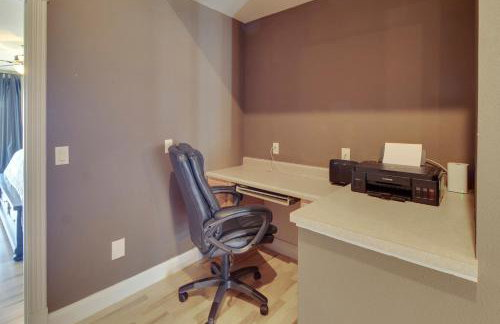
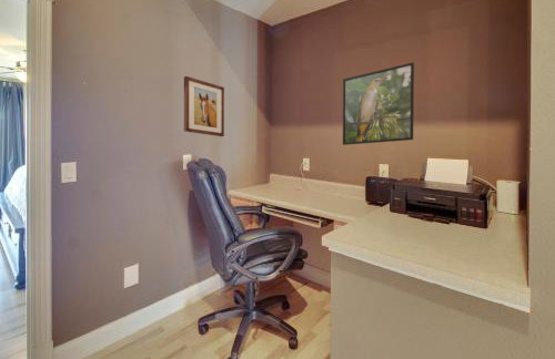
+ wall art [183,75,225,137]
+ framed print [342,61,415,146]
